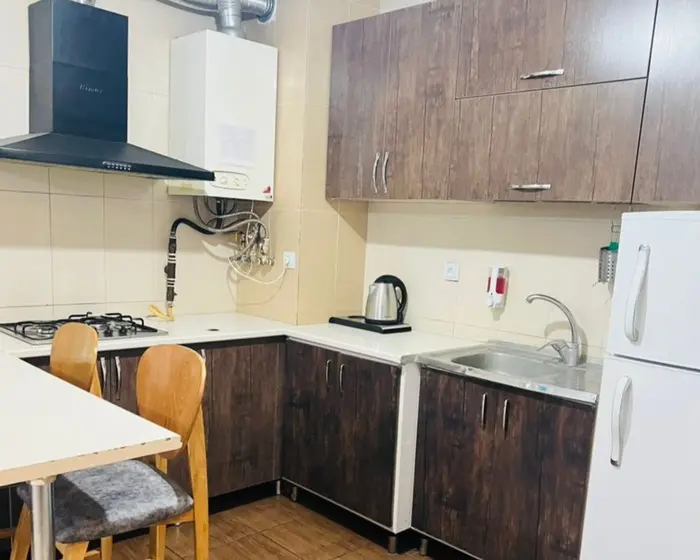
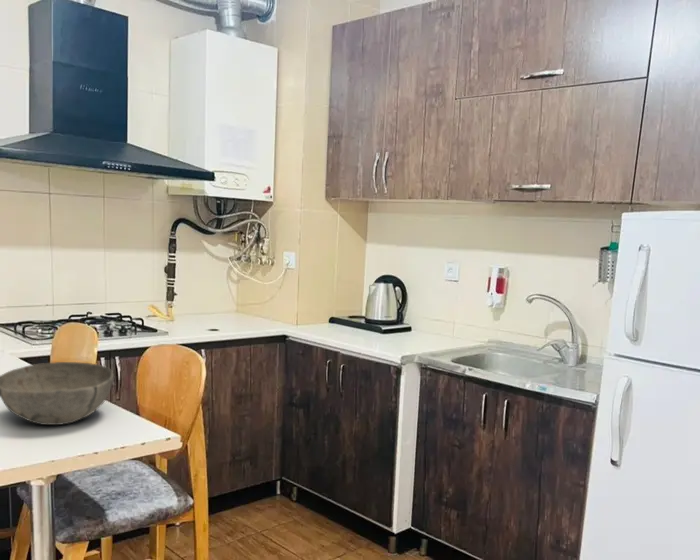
+ bowl [0,361,114,426]
